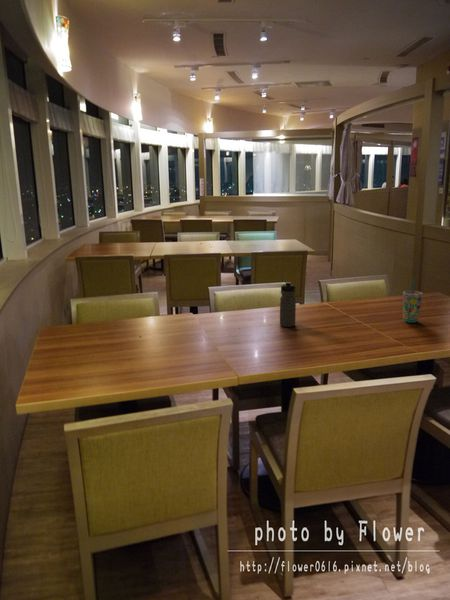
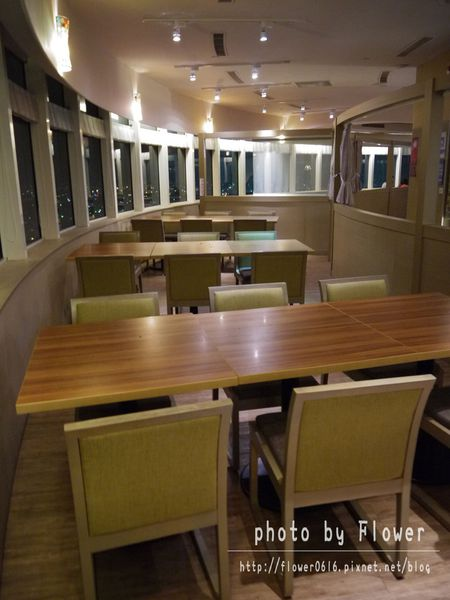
- cup [402,277,423,324]
- water bottle [279,281,297,328]
